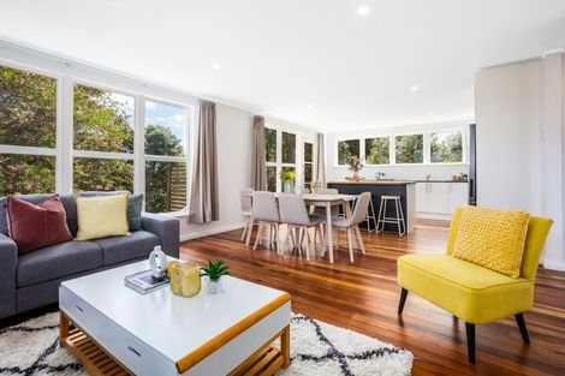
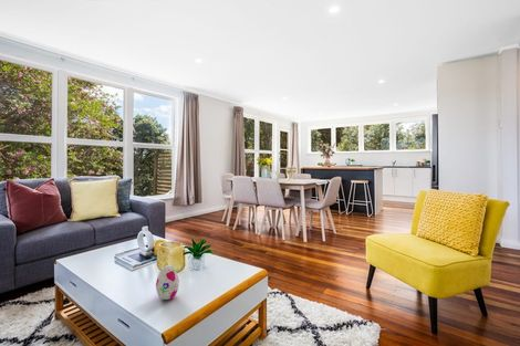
+ decorative egg [155,264,180,301]
